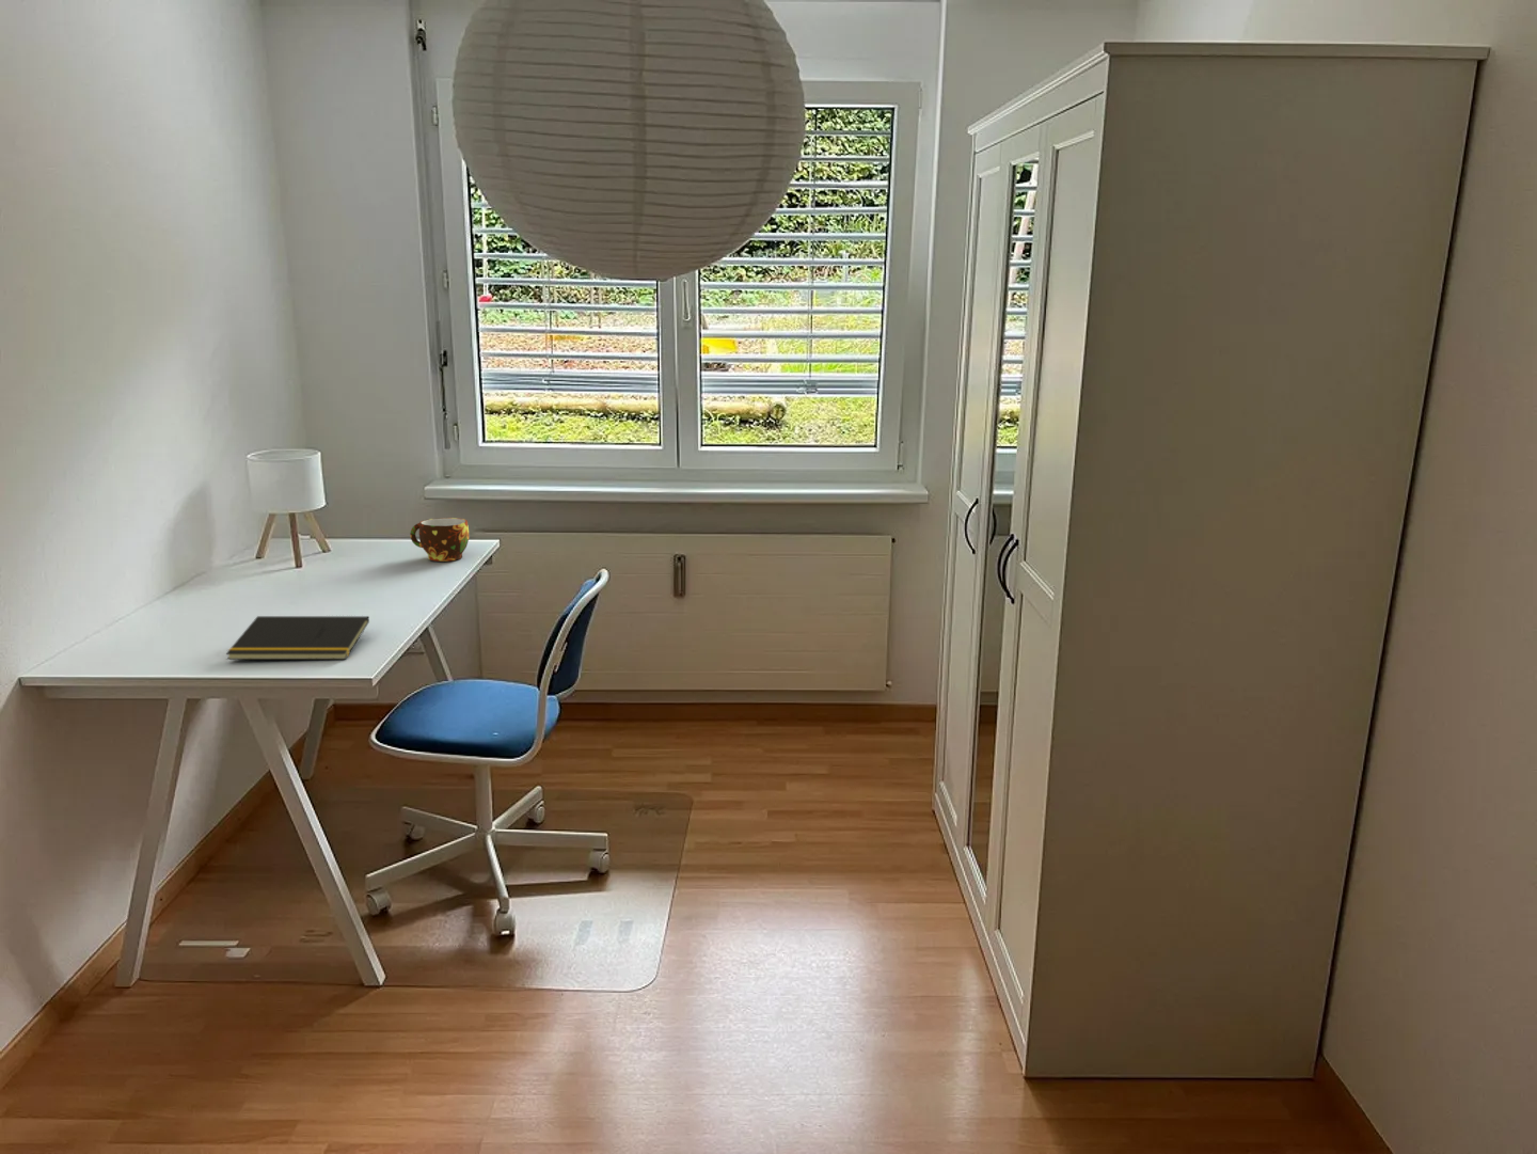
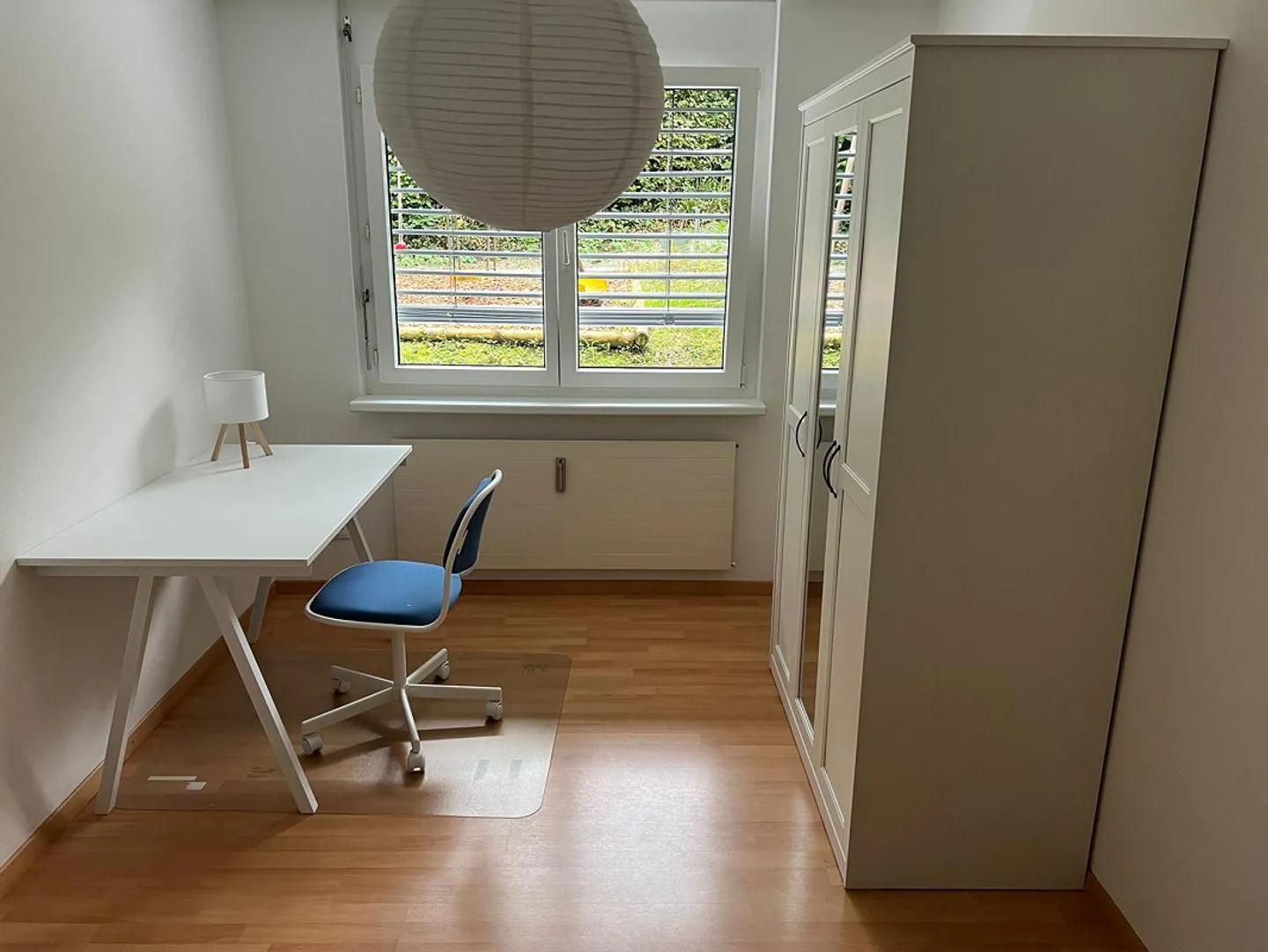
- cup [408,516,469,562]
- notepad [225,615,371,661]
